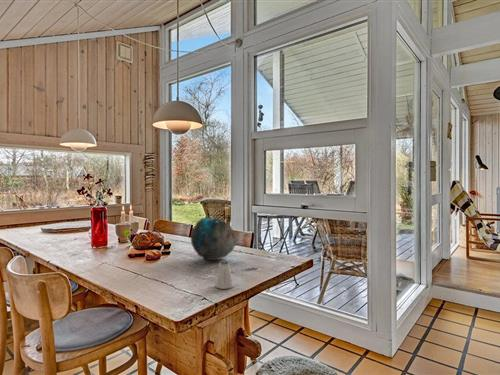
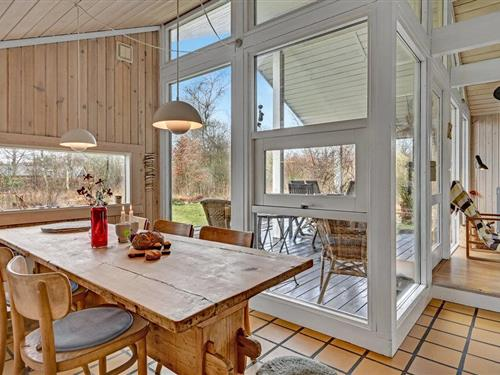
- saltshaker [215,259,234,290]
- decorative bowl [190,214,240,261]
